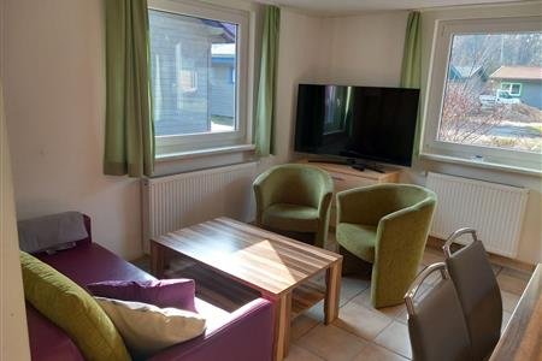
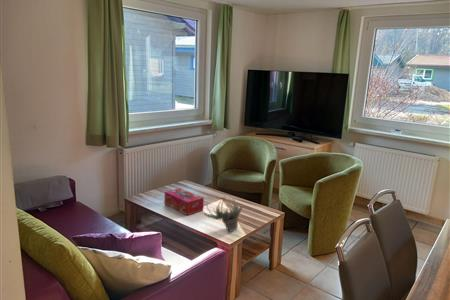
+ tissue box [163,187,205,216]
+ succulent plant [203,195,243,232]
